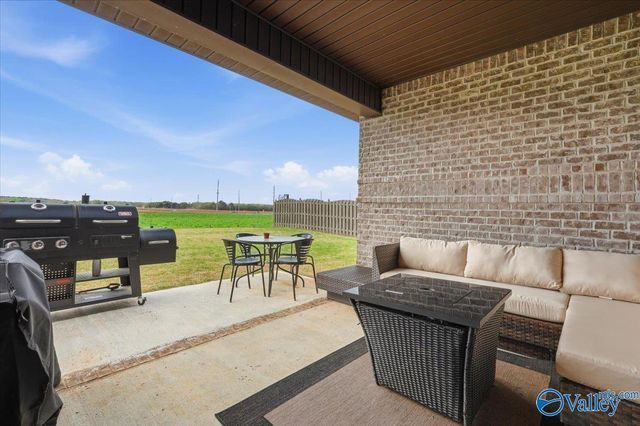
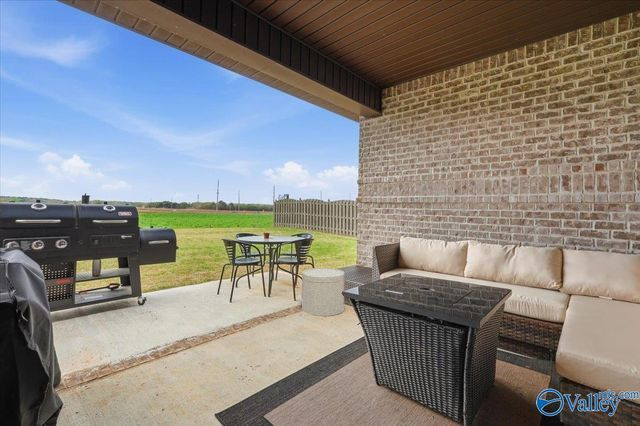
+ side table [301,267,346,317]
